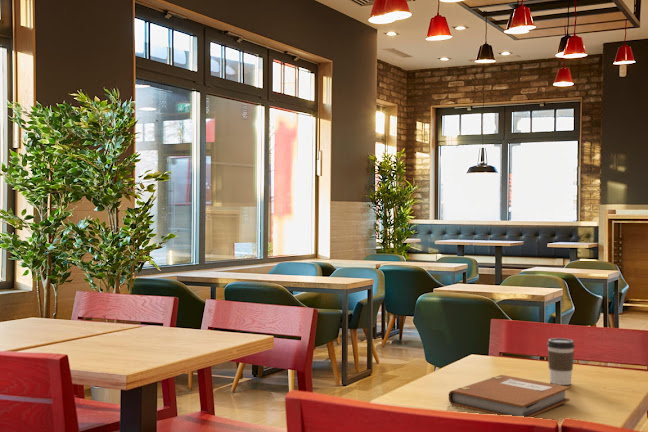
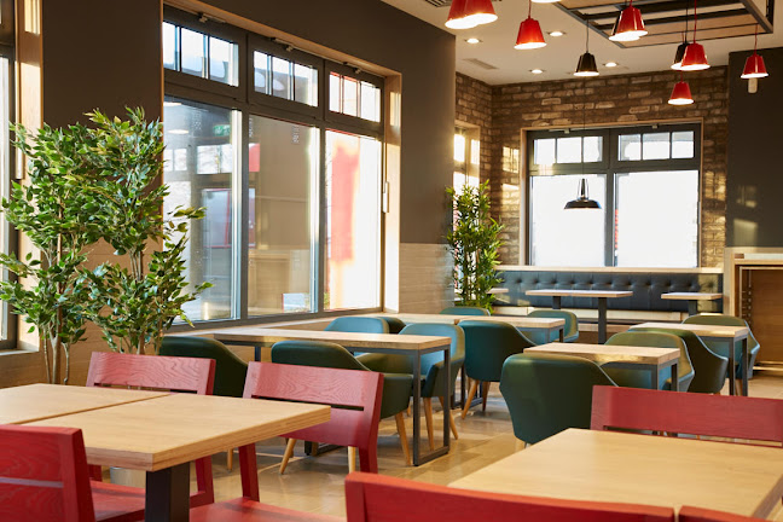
- coffee cup [546,337,576,386]
- notebook [448,374,571,418]
